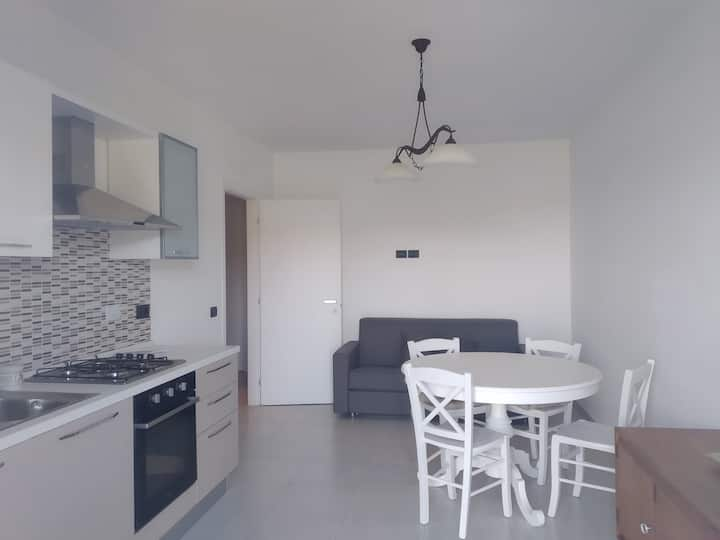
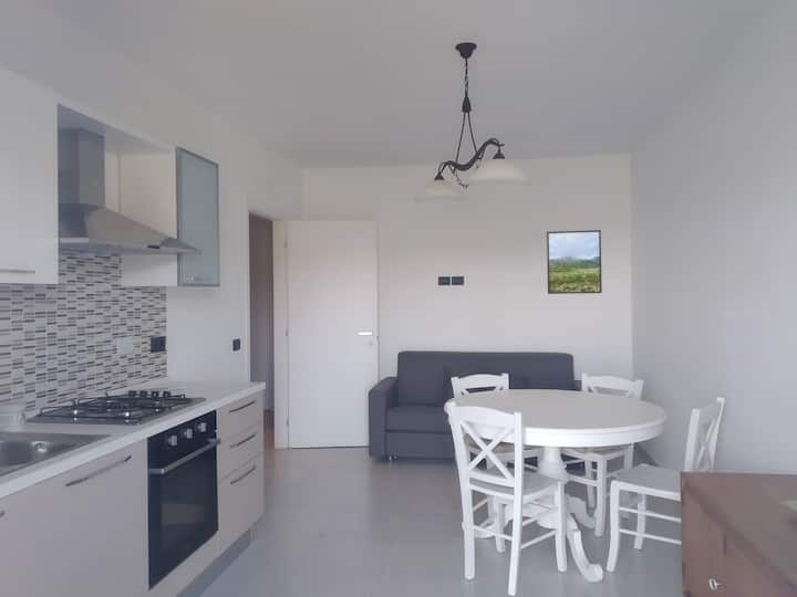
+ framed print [546,229,603,295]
